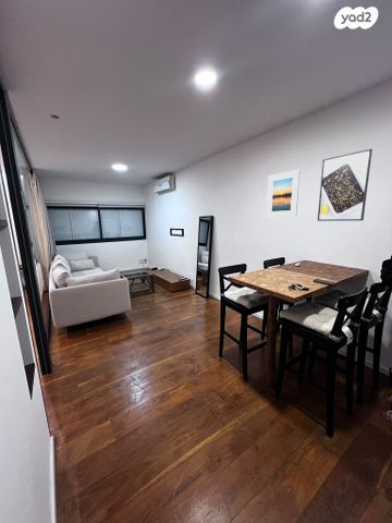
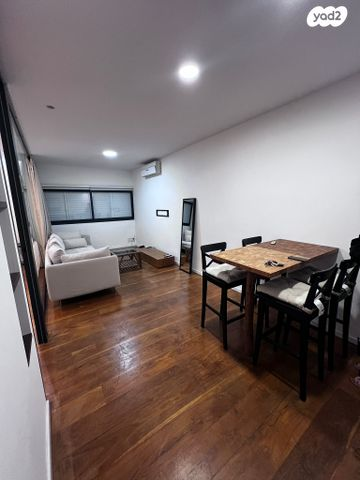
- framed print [266,169,301,218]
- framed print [317,148,373,222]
